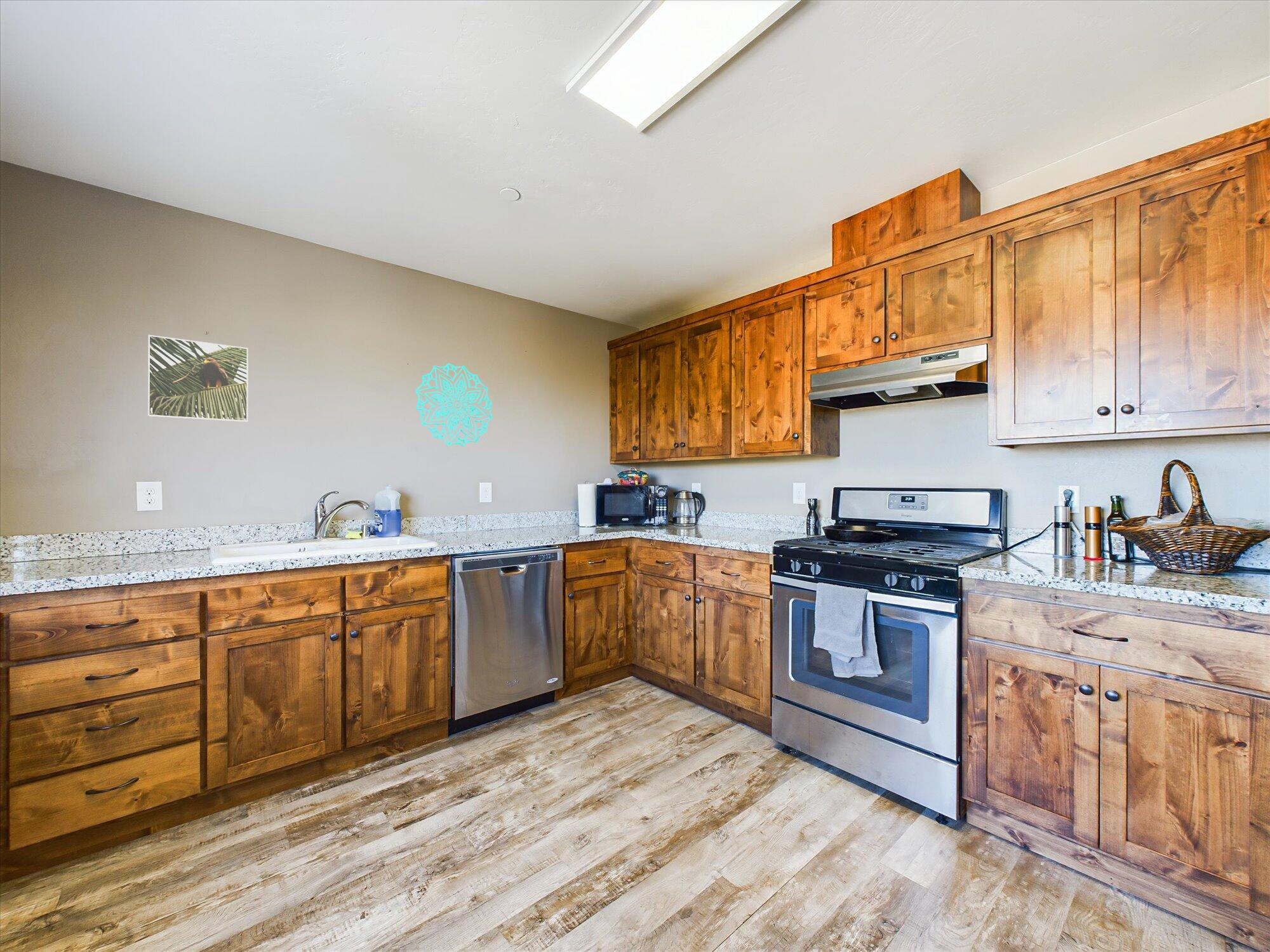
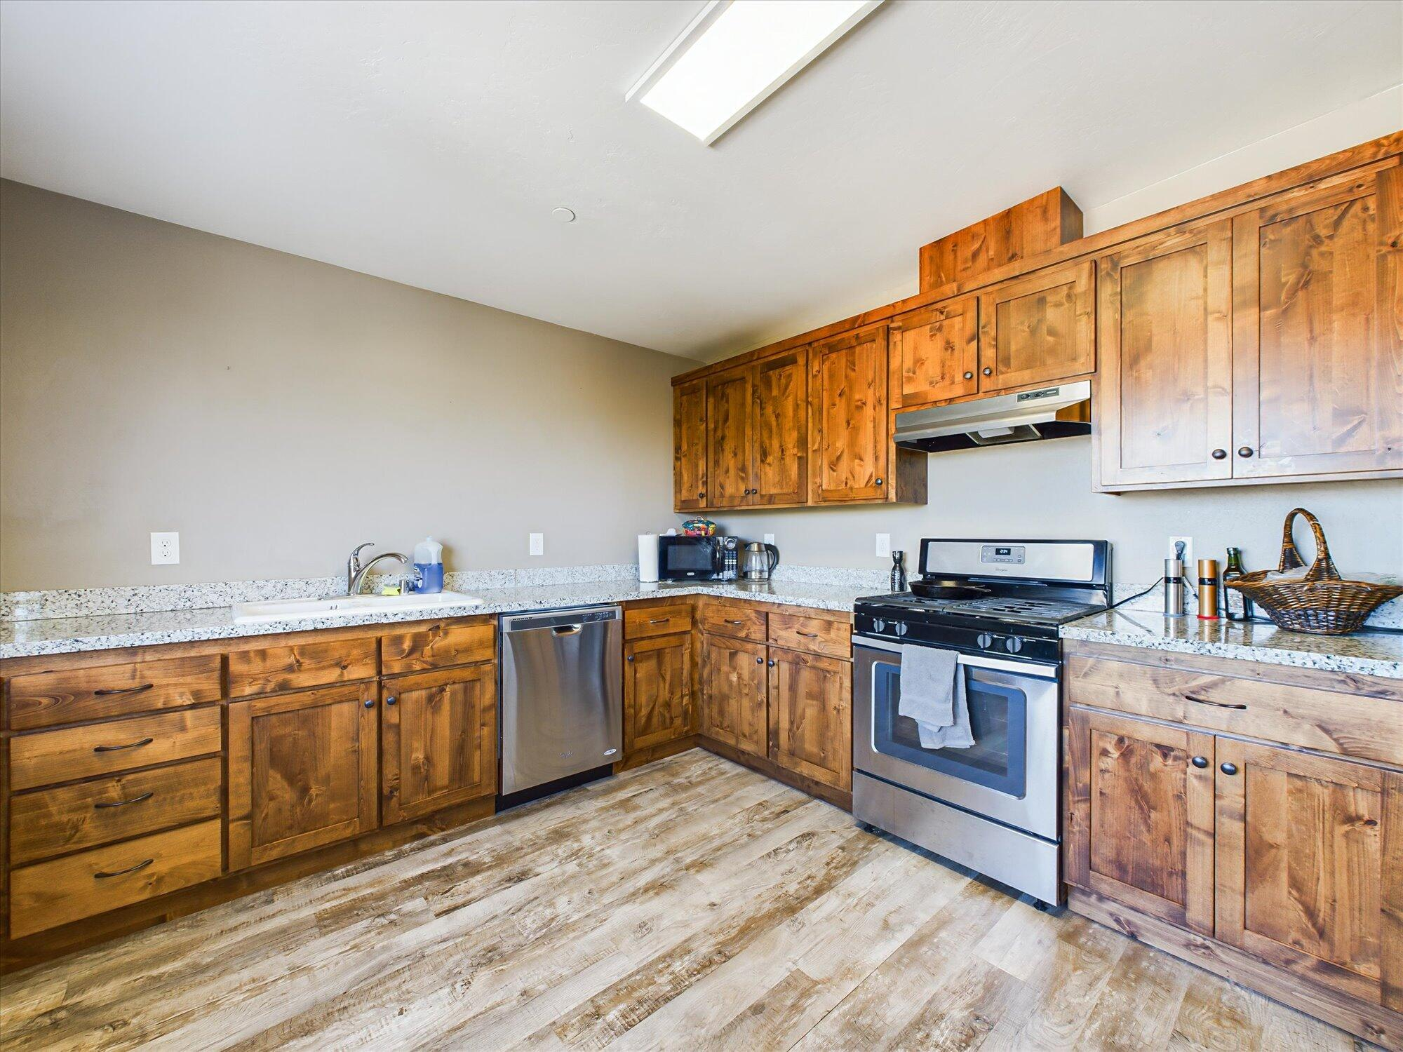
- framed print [147,334,249,423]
- wall decoration [415,362,493,447]
